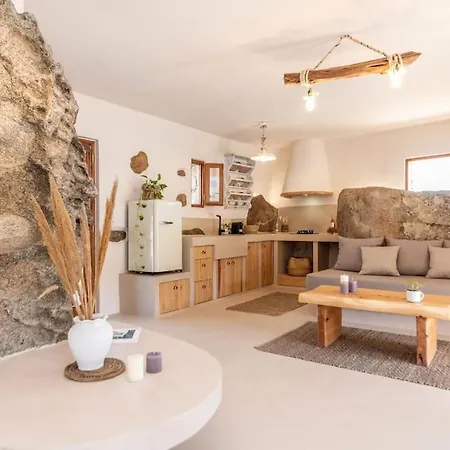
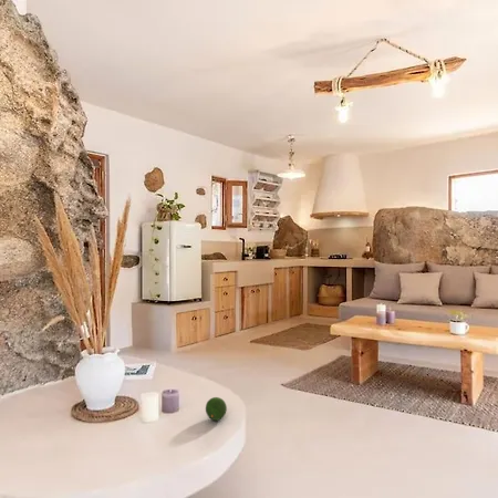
+ fruit [205,396,228,422]
